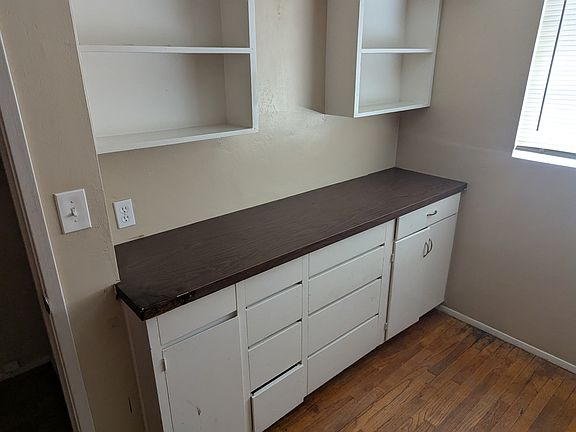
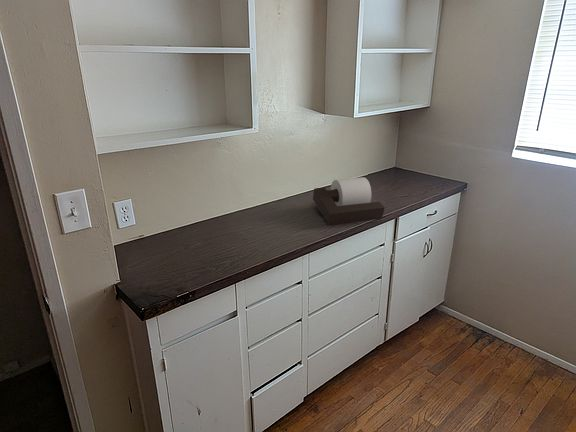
+ paper towel holder [312,176,386,226]
